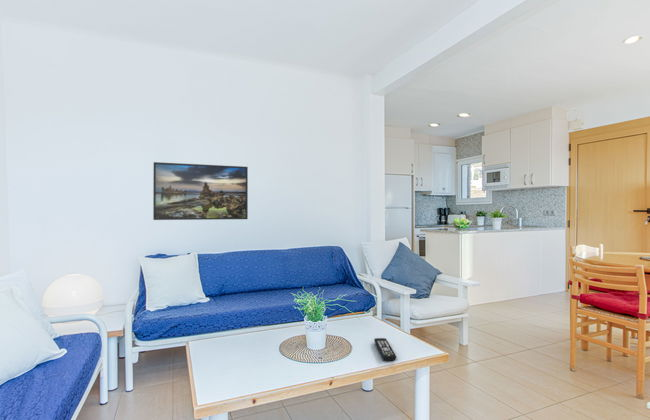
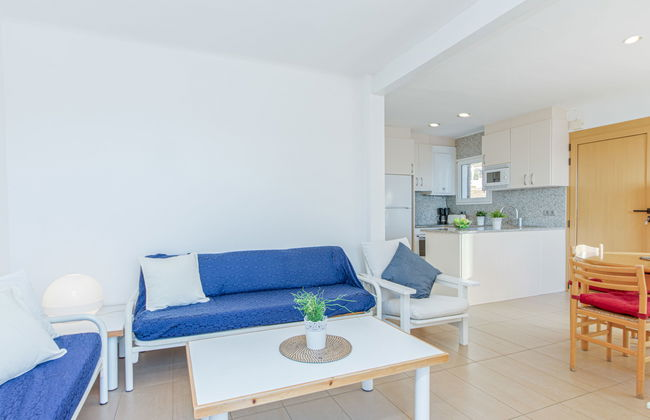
- remote control [373,337,397,362]
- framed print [152,161,249,221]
